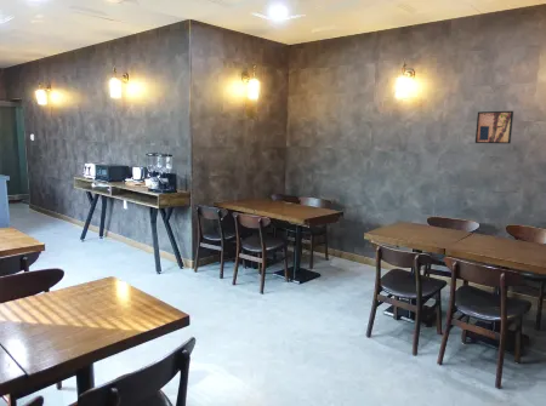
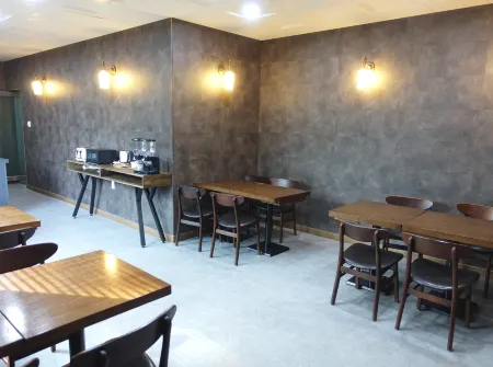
- wall art [474,110,514,144]
